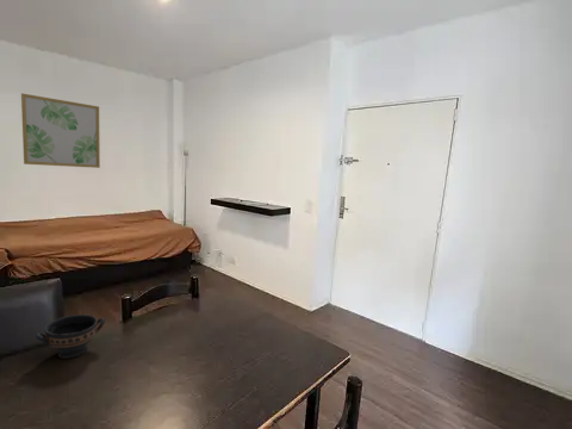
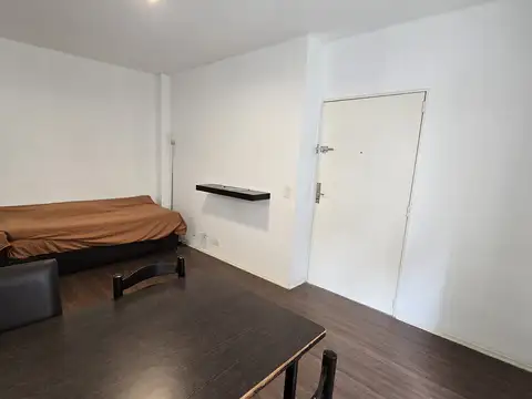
- wall art [20,93,101,169]
- bowl [35,313,106,360]
